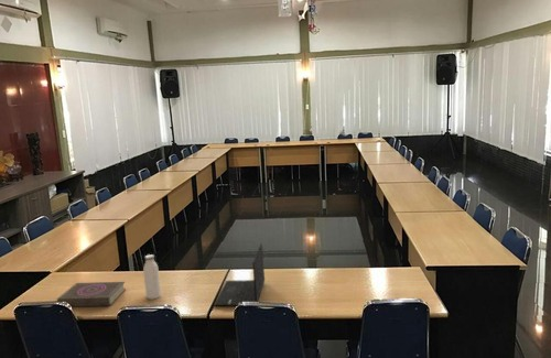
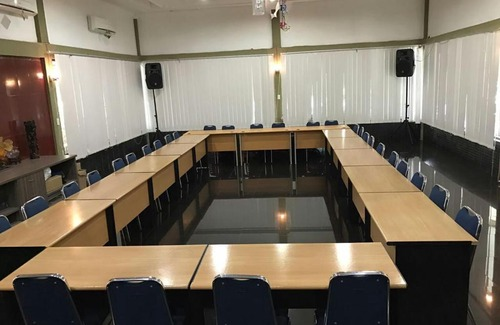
- water bottle [142,253,162,300]
- book [56,281,127,307]
- laptop [213,242,266,307]
